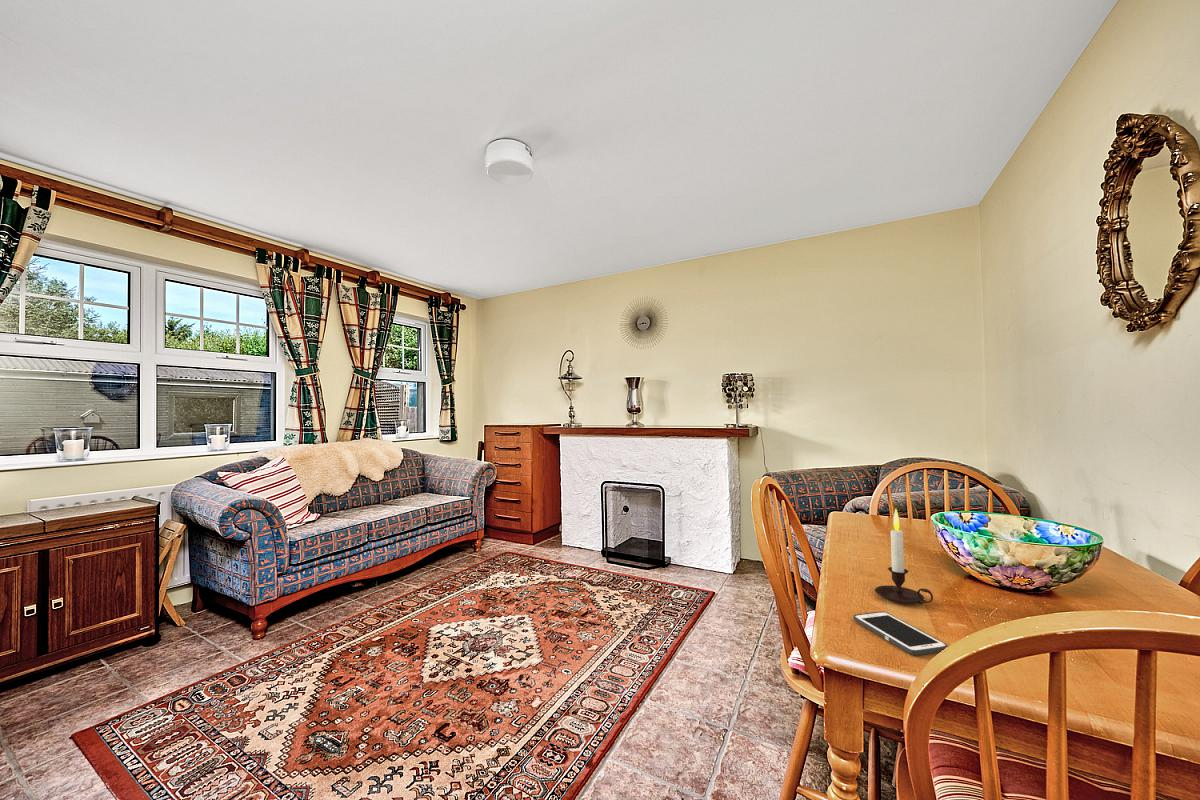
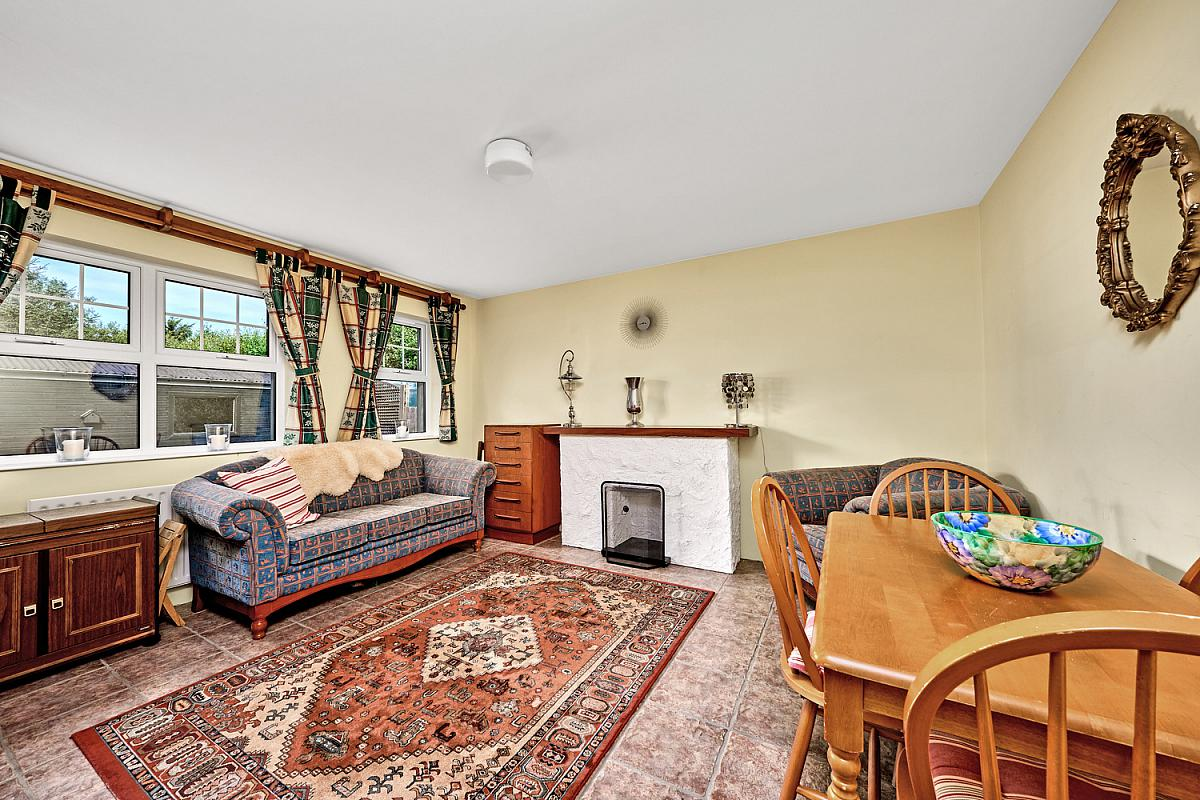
- candle [874,508,934,605]
- cell phone [852,611,949,656]
